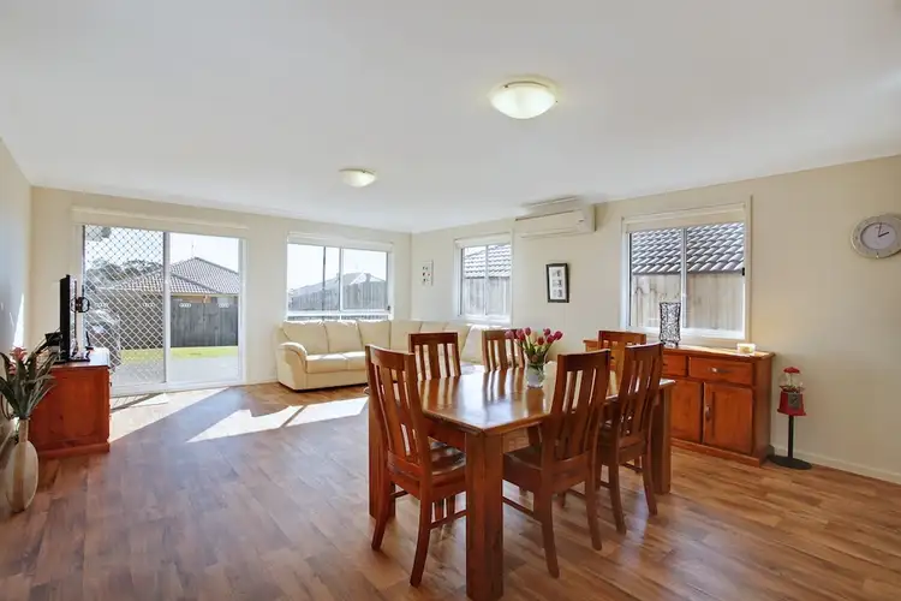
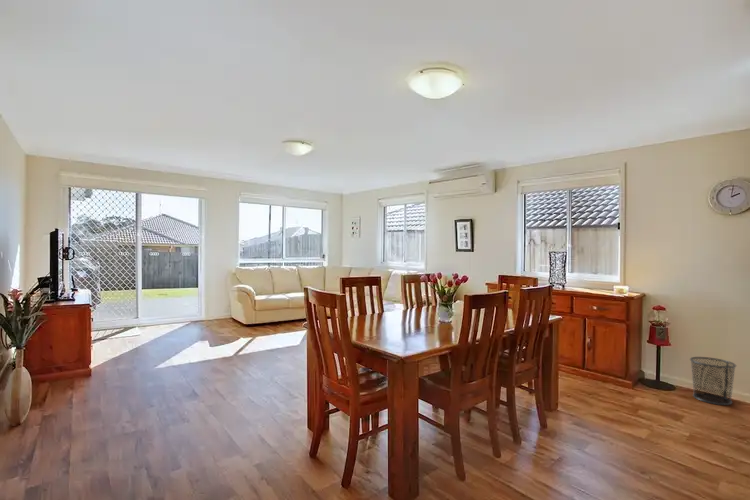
+ waste bin [689,356,737,406]
